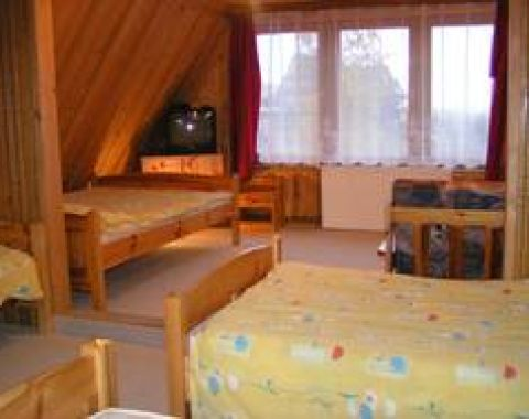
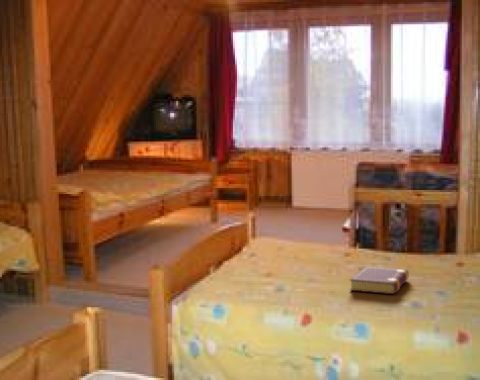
+ book [349,265,410,295]
